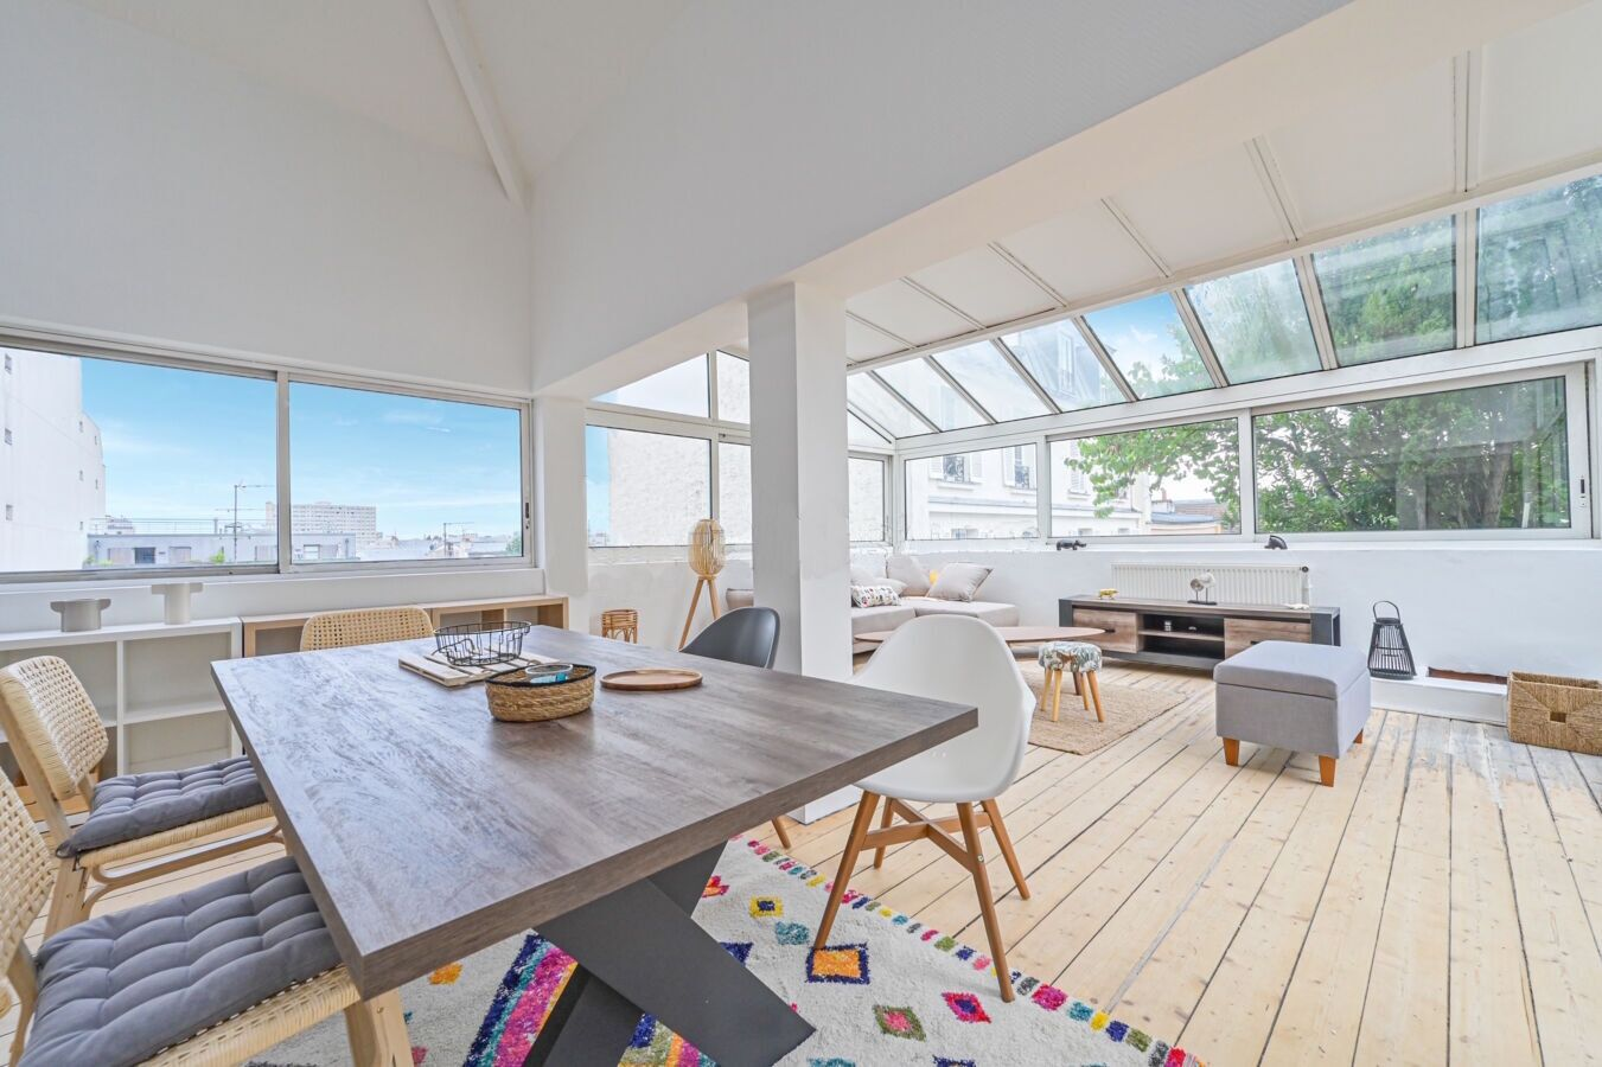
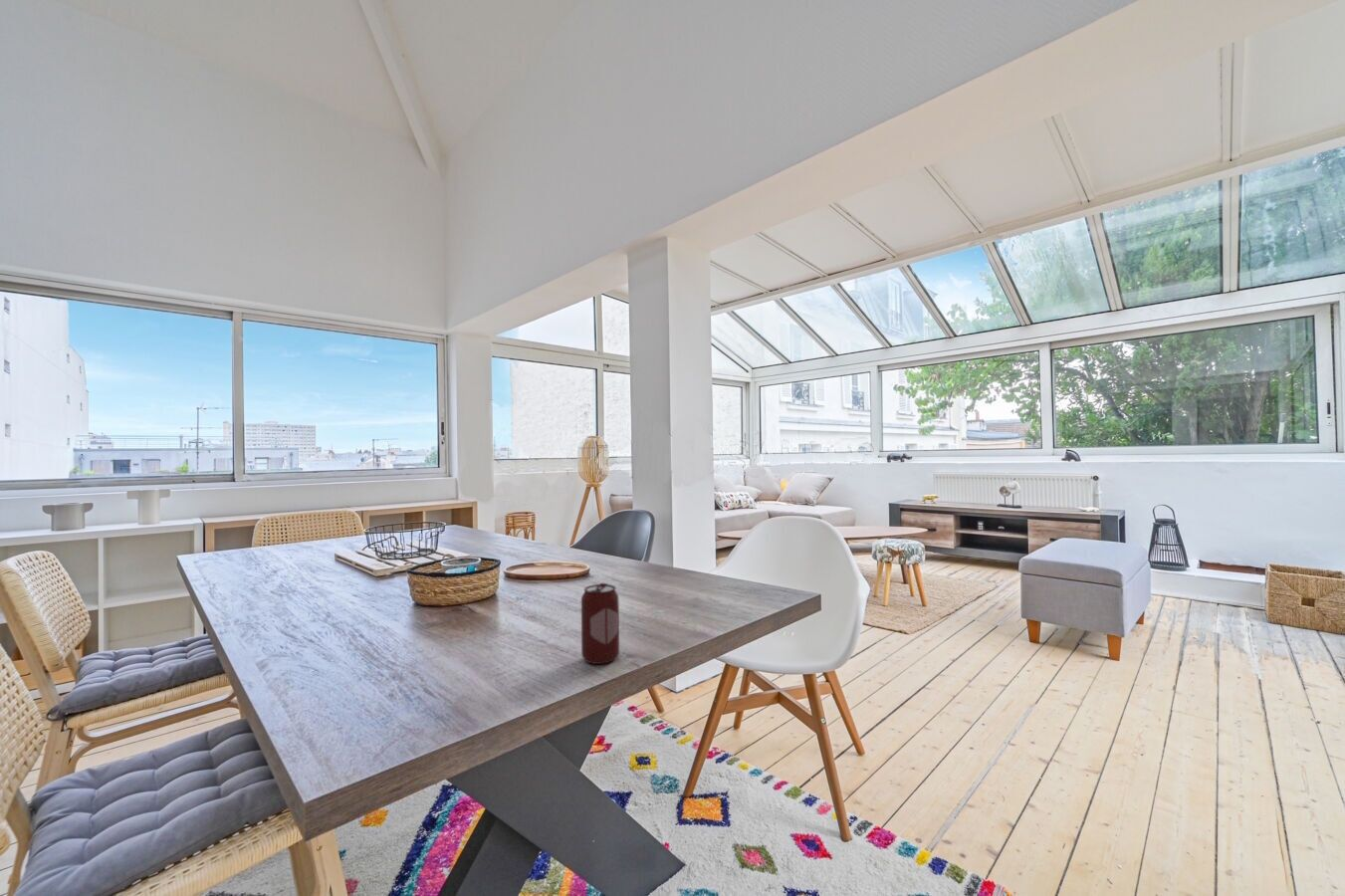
+ beverage can [580,582,620,665]
